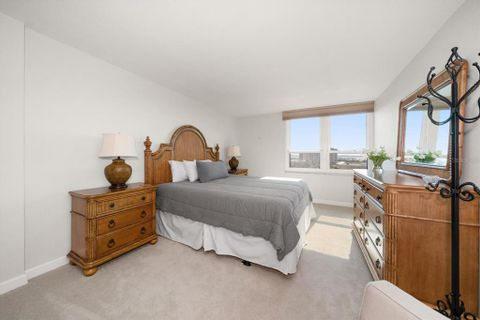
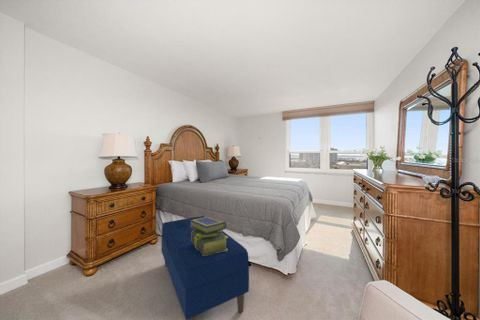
+ bench [160,215,250,320]
+ stack of books [190,216,228,256]
